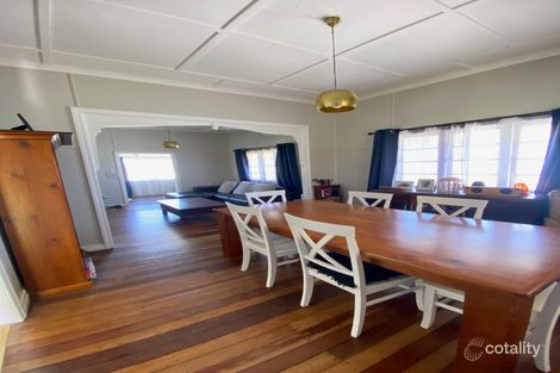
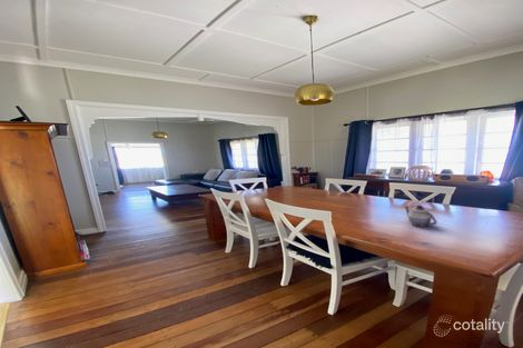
+ teapot [403,203,438,228]
